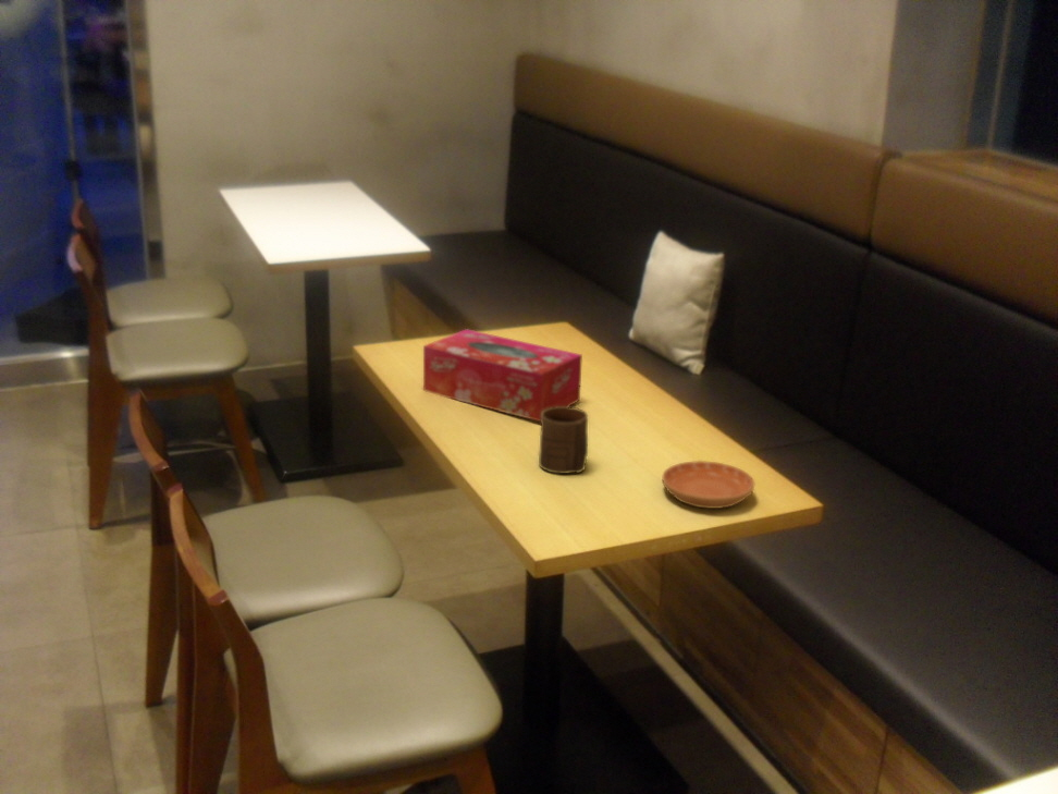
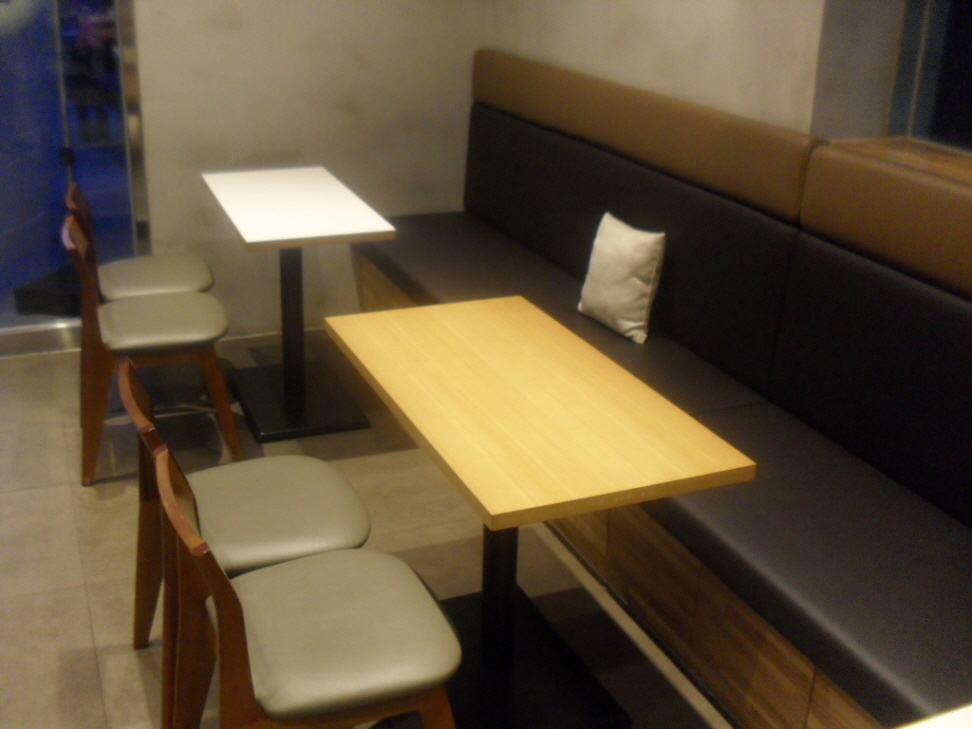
- tissue box [422,328,583,423]
- cup [538,406,589,475]
- saucer [661,460,755,510]
